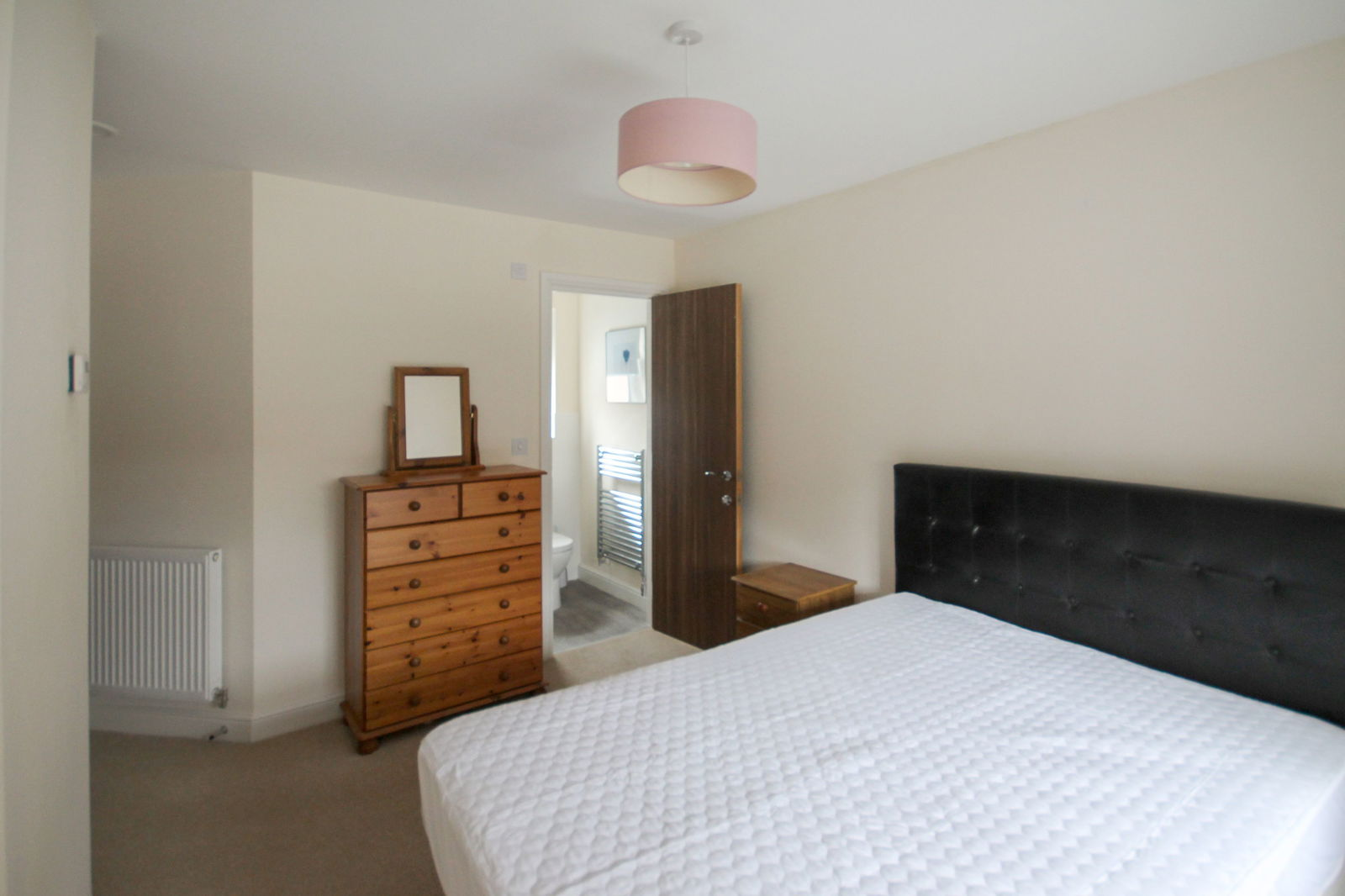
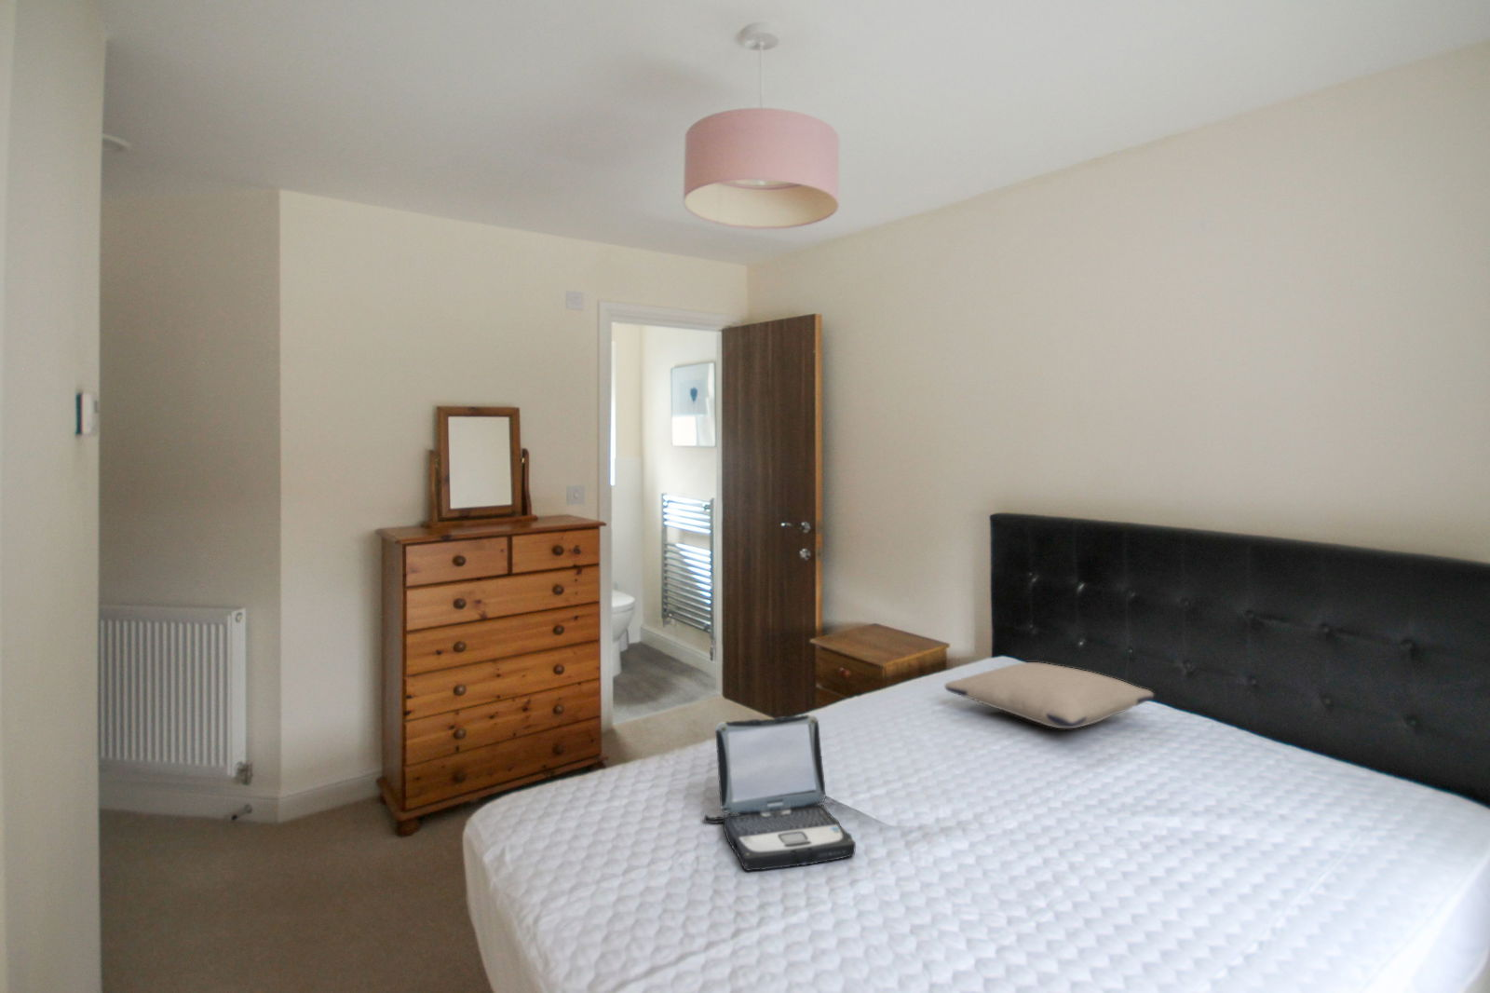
+ pillow [944,662,1154,729]
+ laptop [703,714,856,872]
